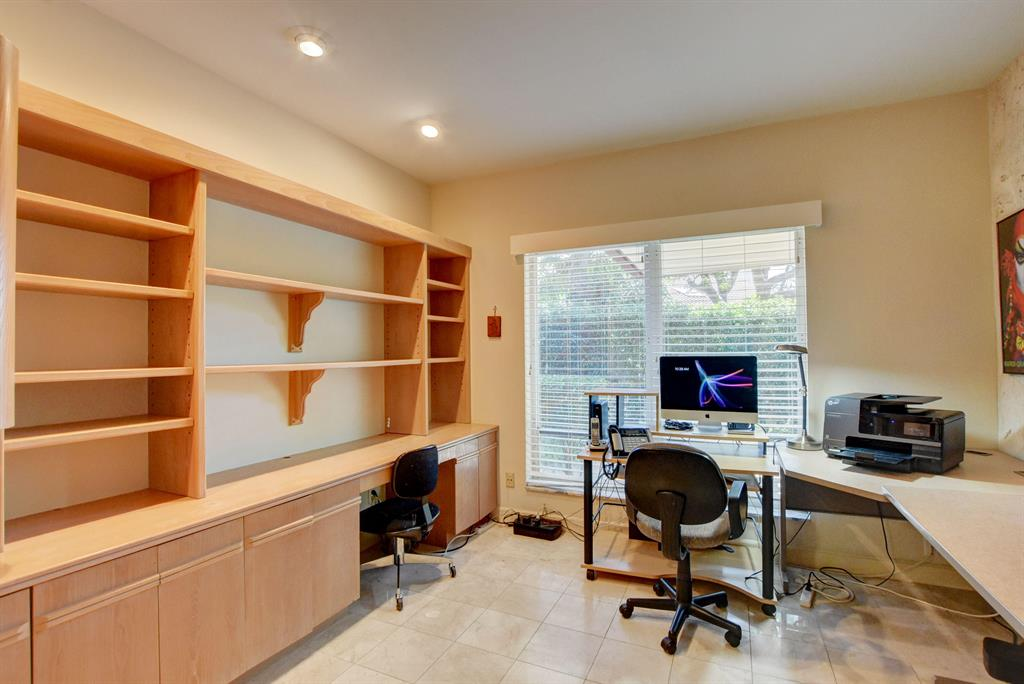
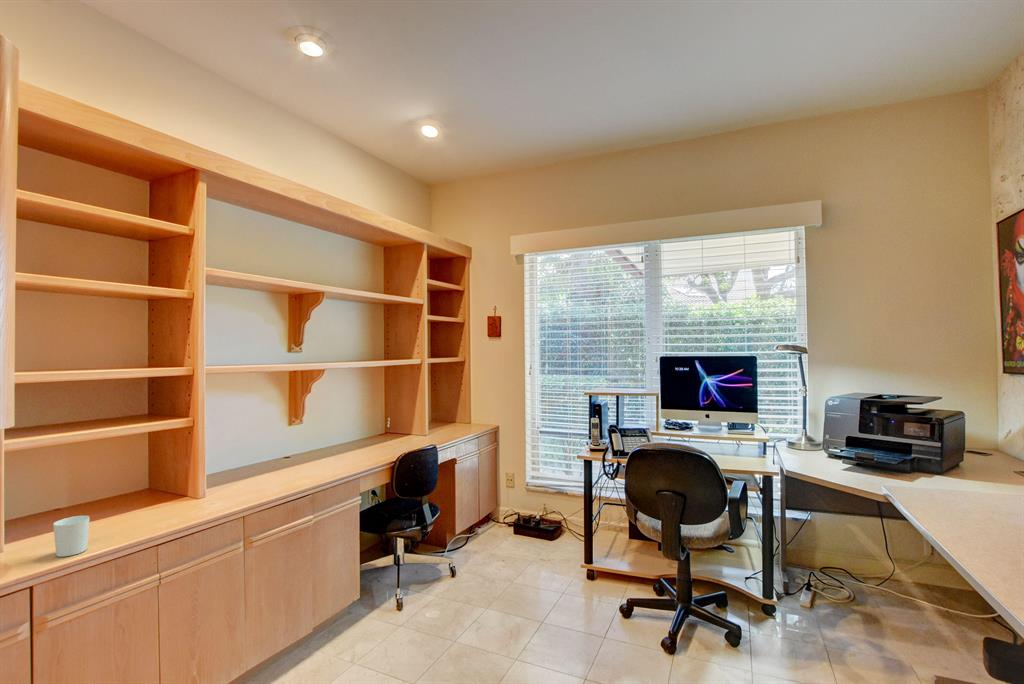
+ cup [52,515,90,558]
